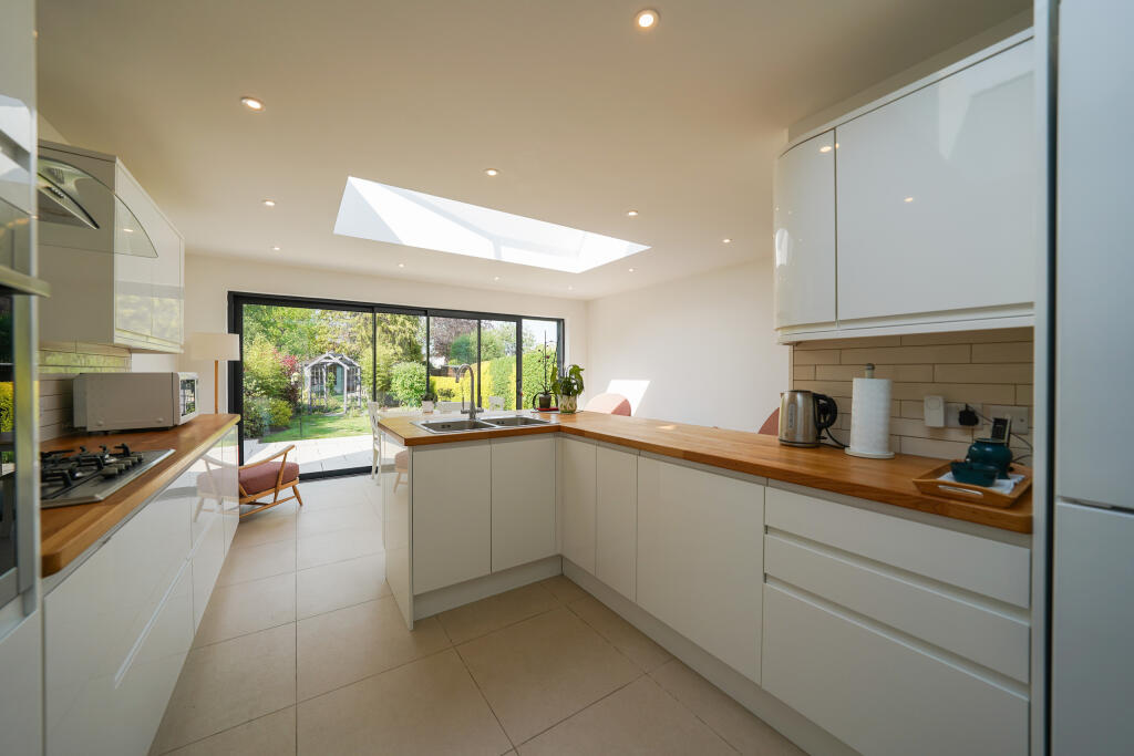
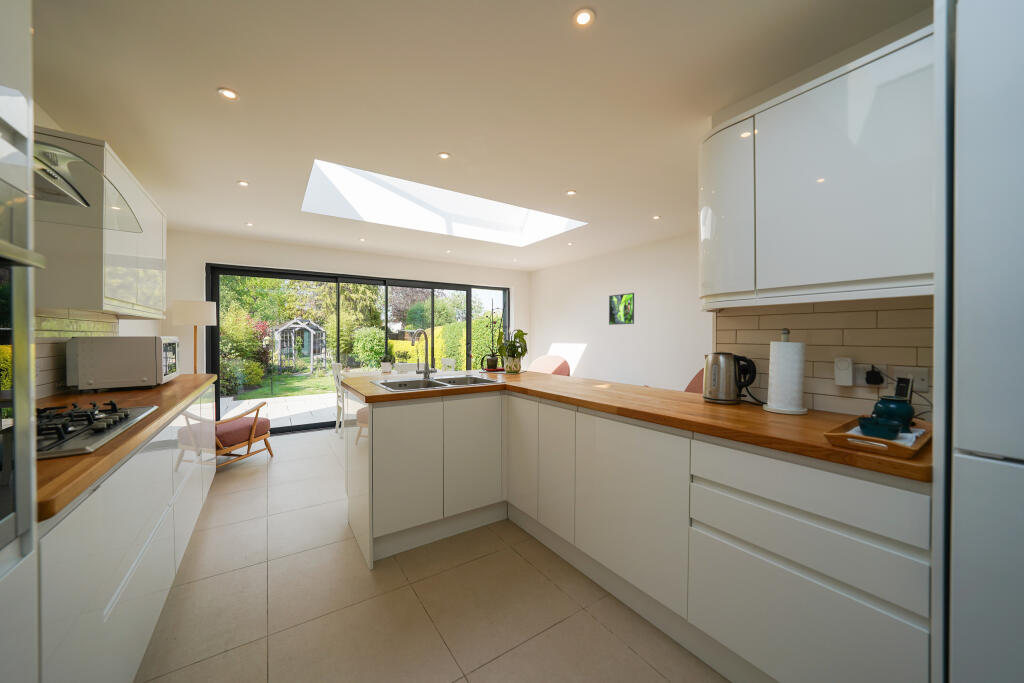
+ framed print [608,292,635,326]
